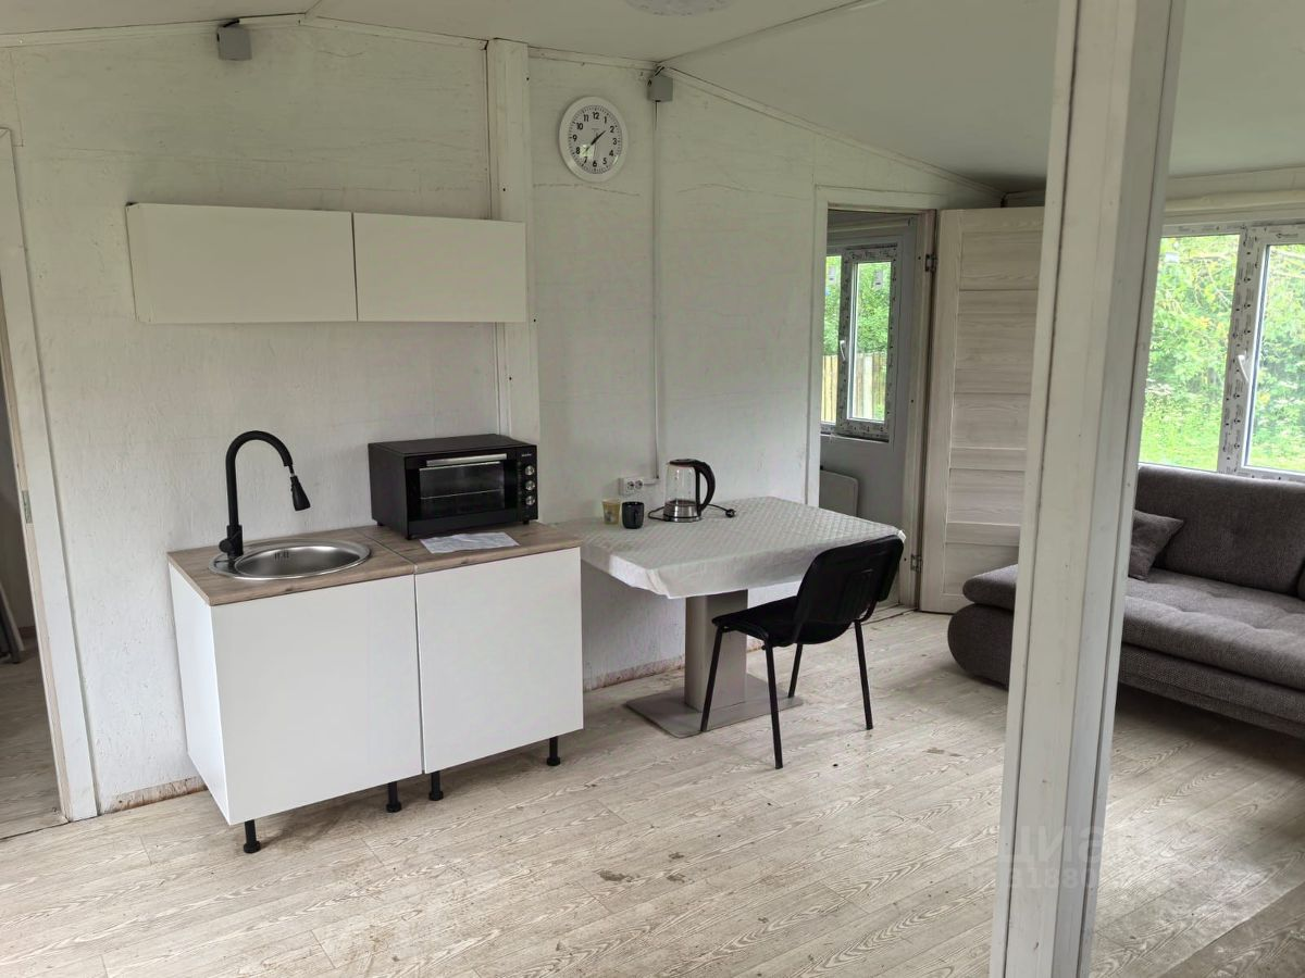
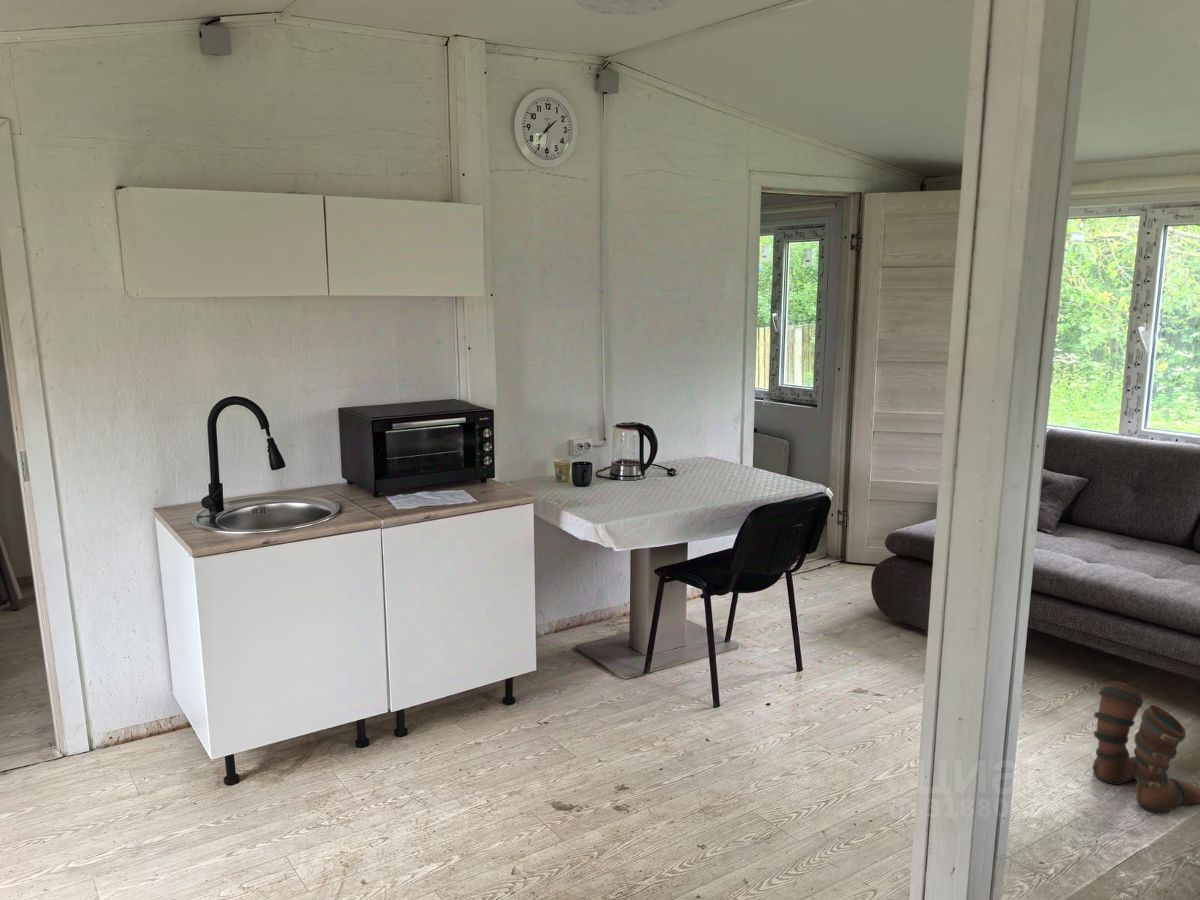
+ boots [1091,681,1200,815]
